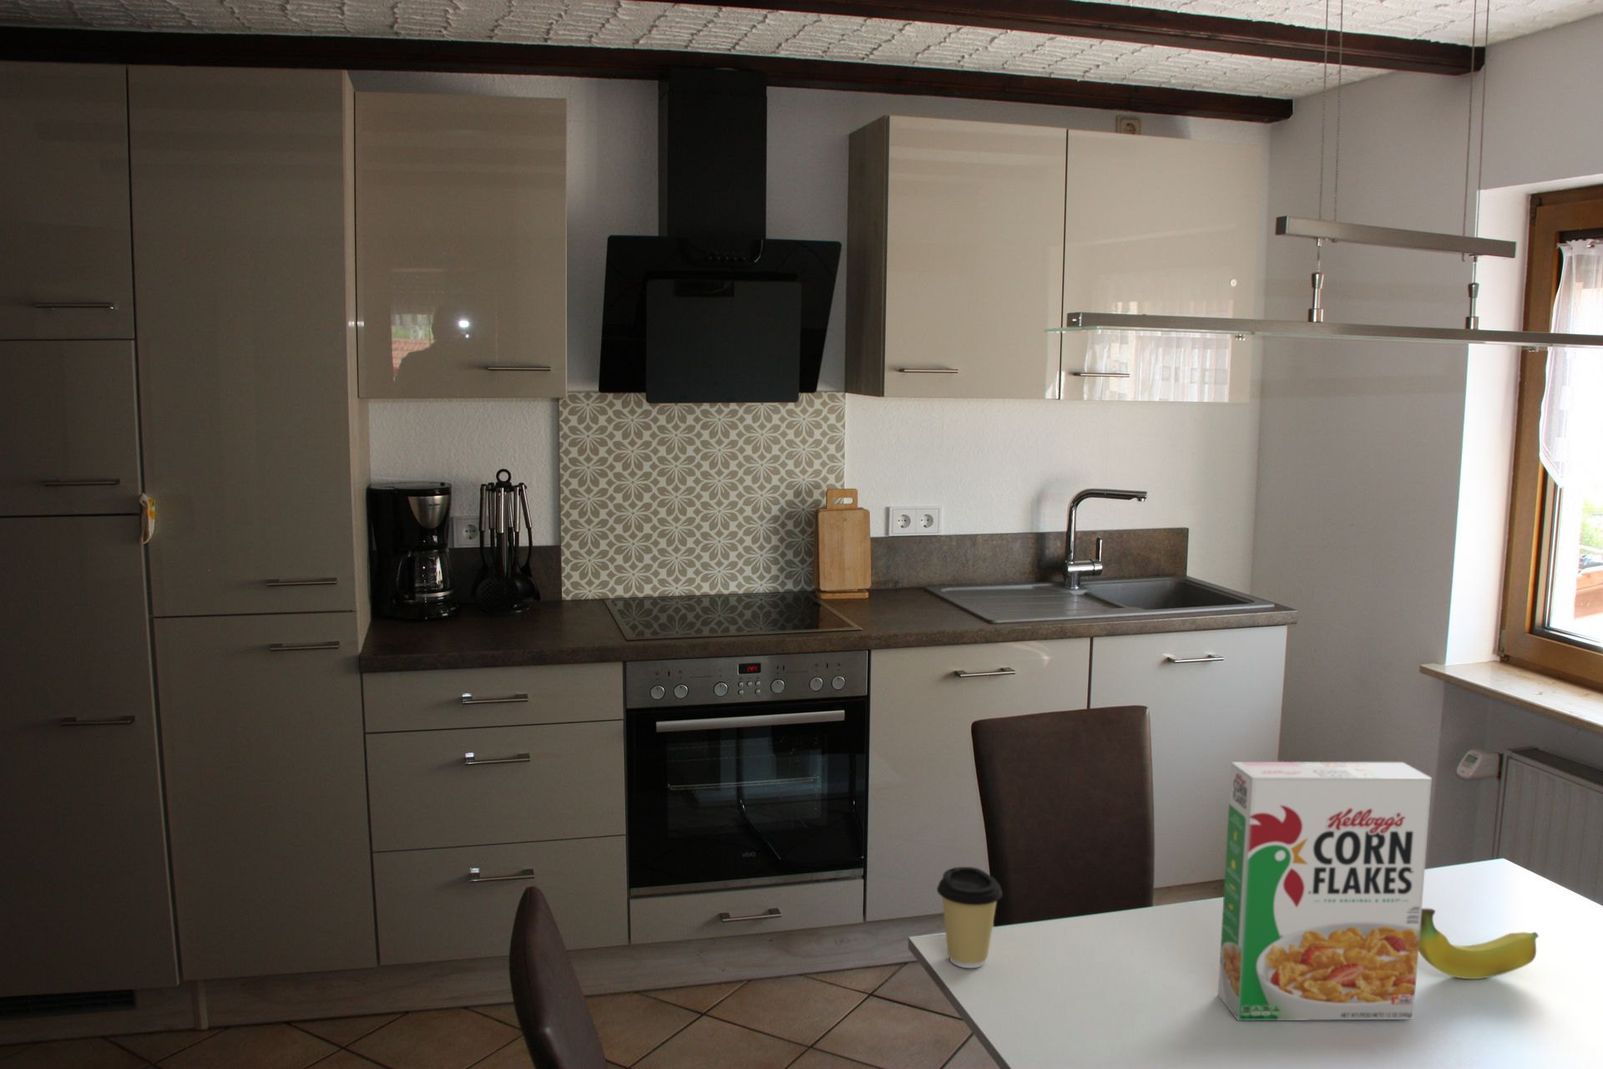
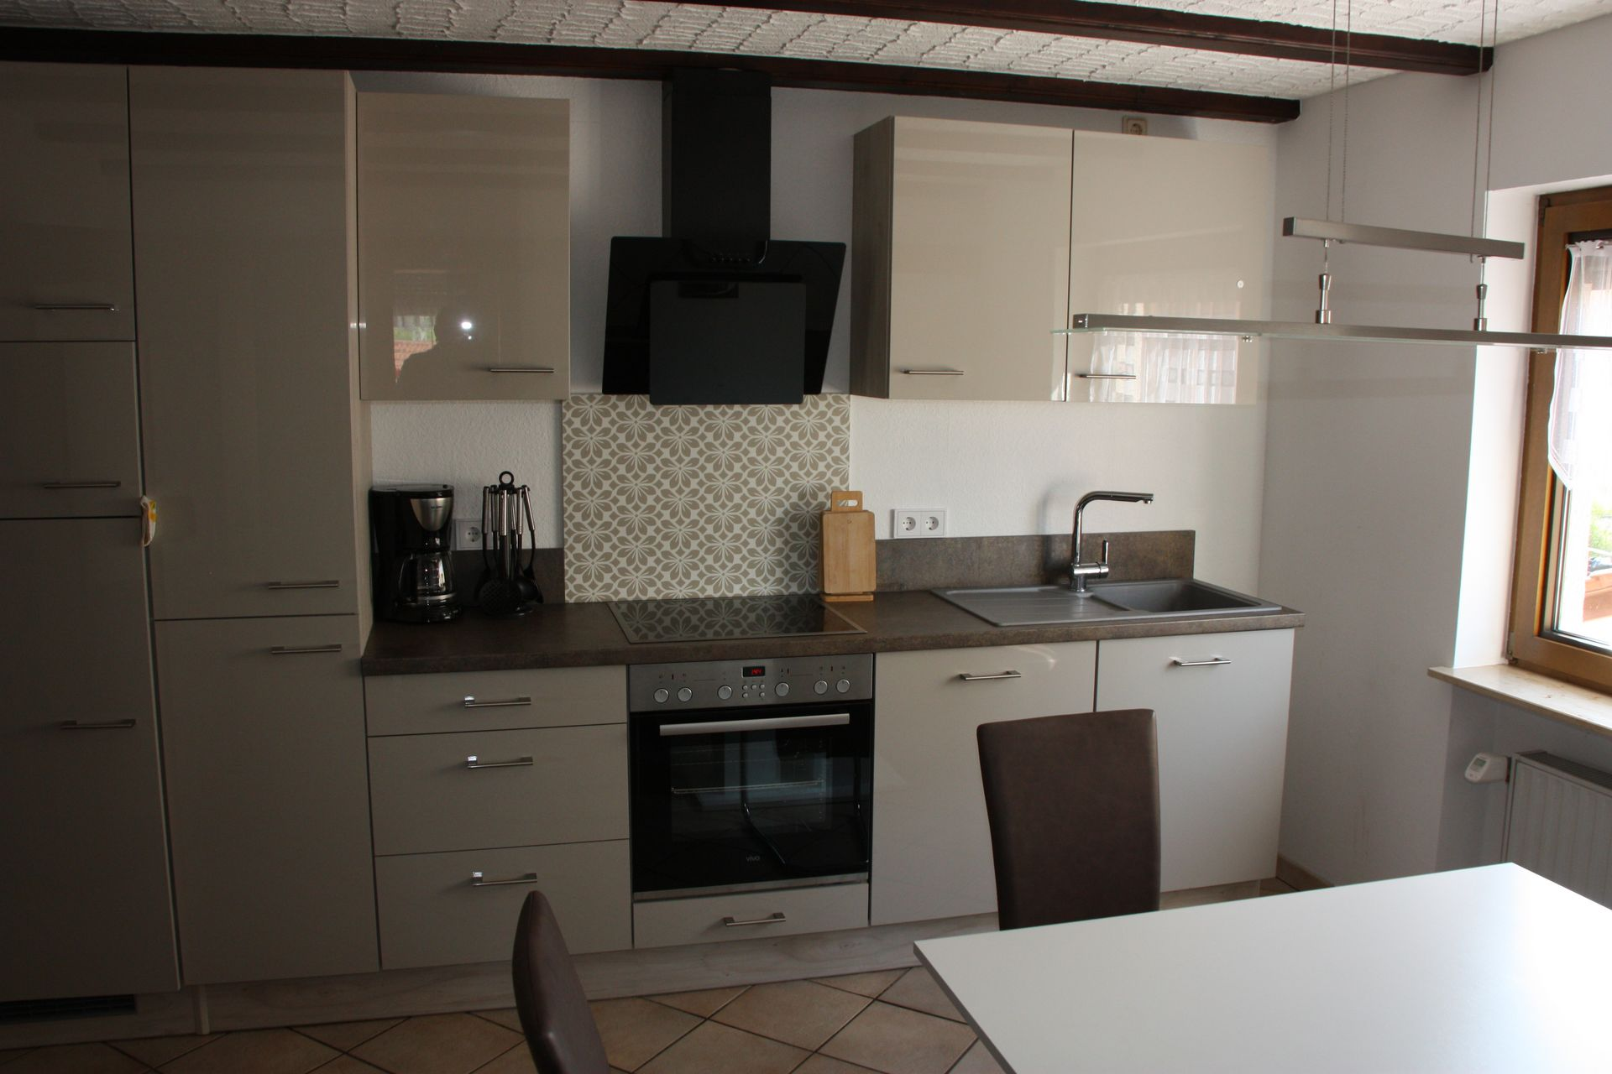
- coffee cup [936,866,1003,969]
- cereal box [1218,761,1432,1021]
- fruit [1418,908,1540,980]
